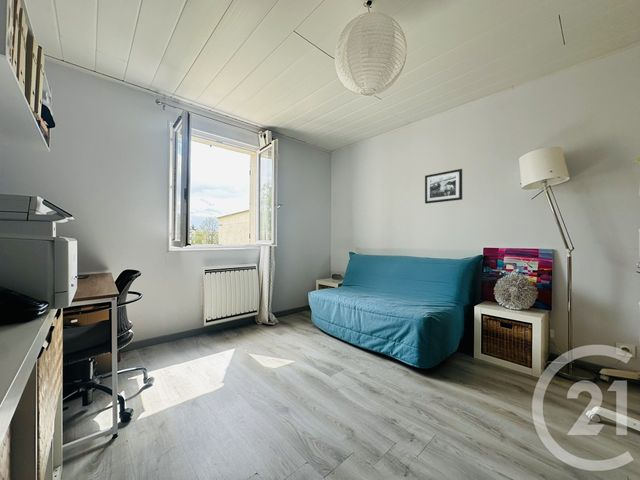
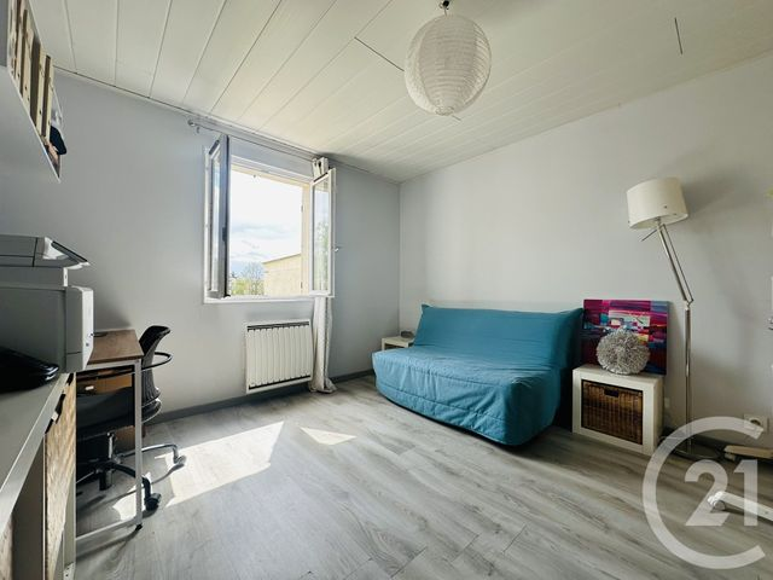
- picture frame [424,168,463,204]
